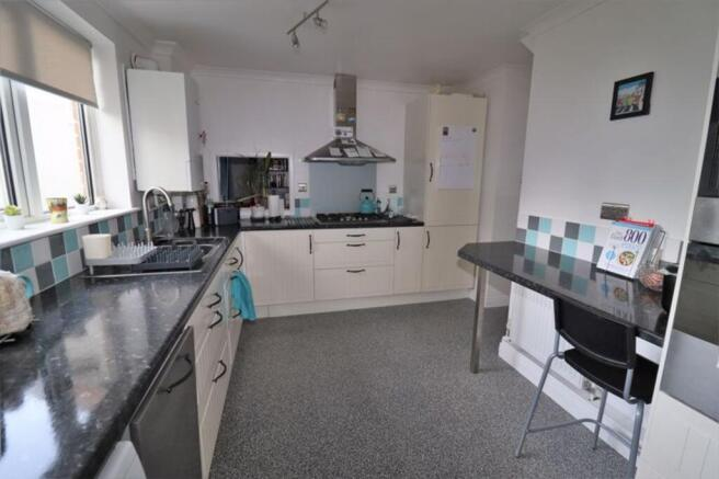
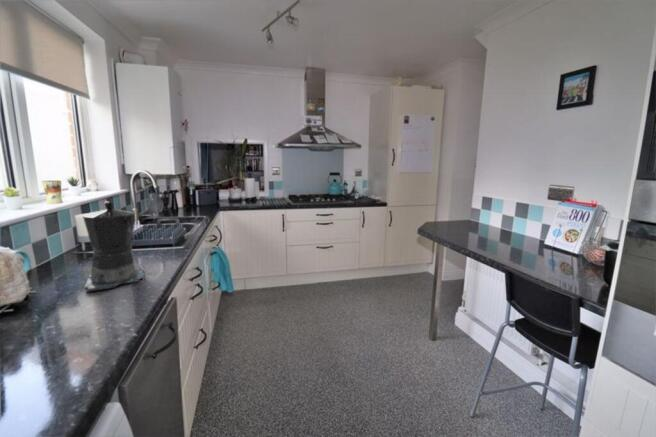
+ coffee maker [82,200,145,293]
